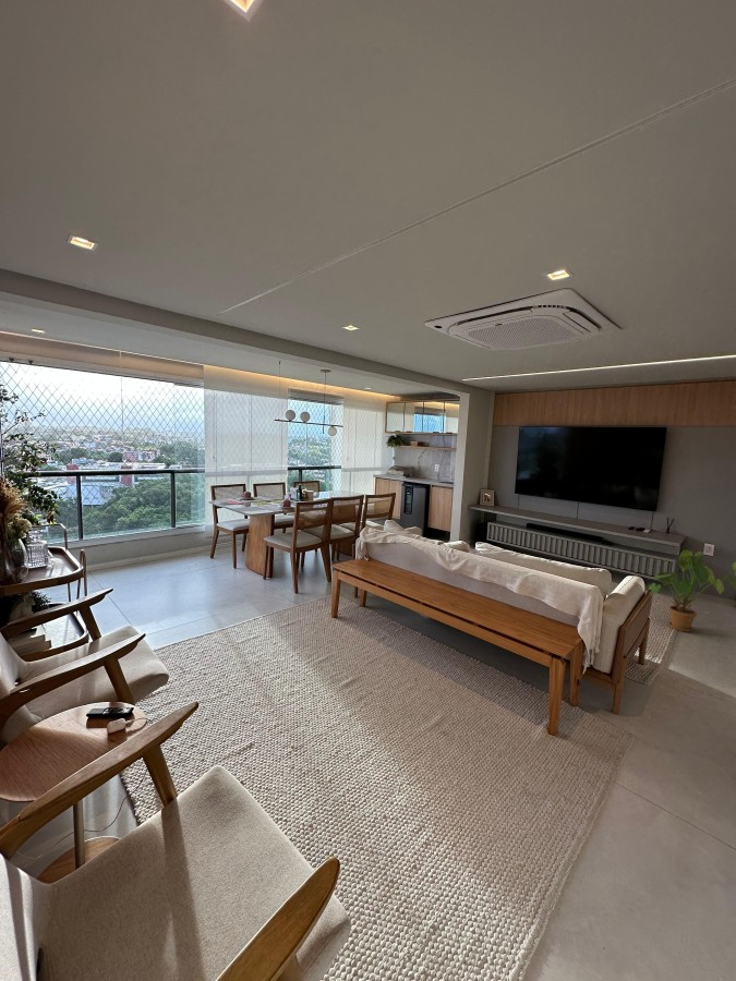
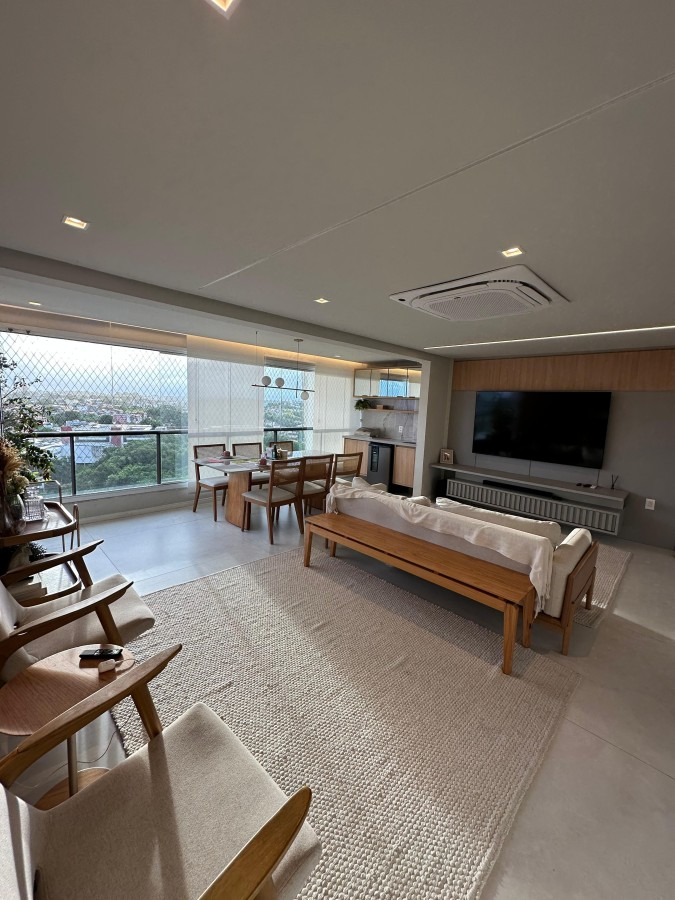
- house plant [644,549,736,633]
